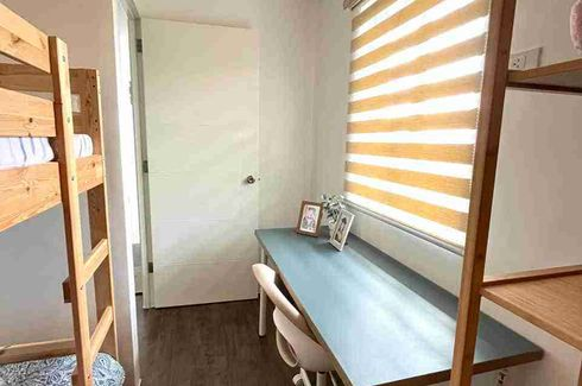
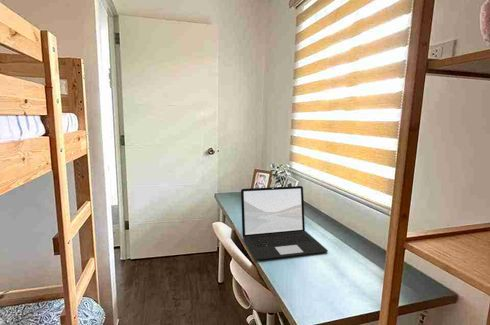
+ laptop [240,185,329,261]
